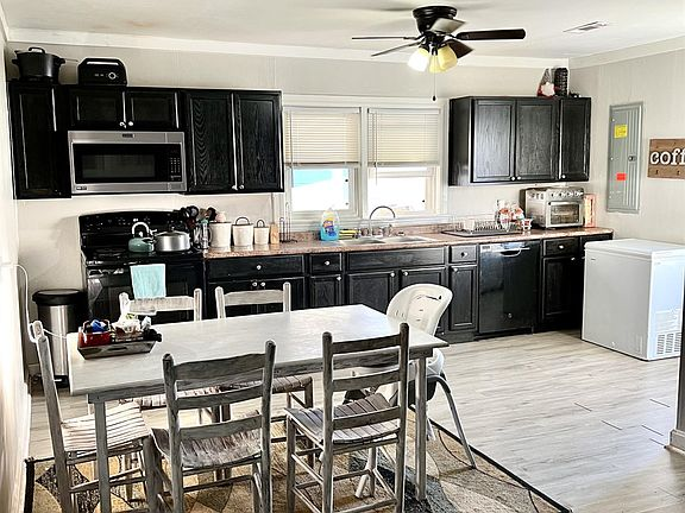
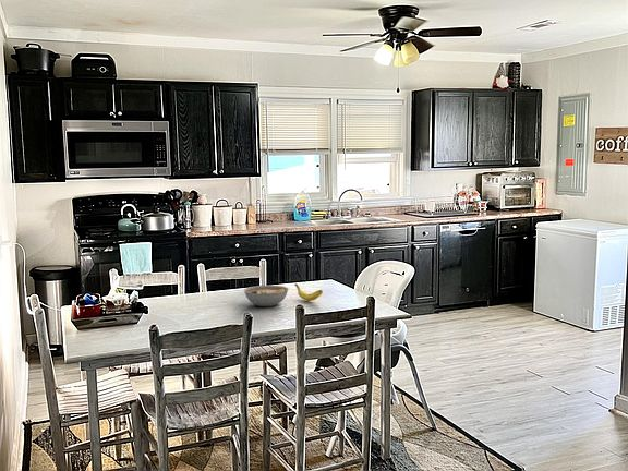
+ bowl [243,285,290,307]
+ banana [294,282,324,302]
